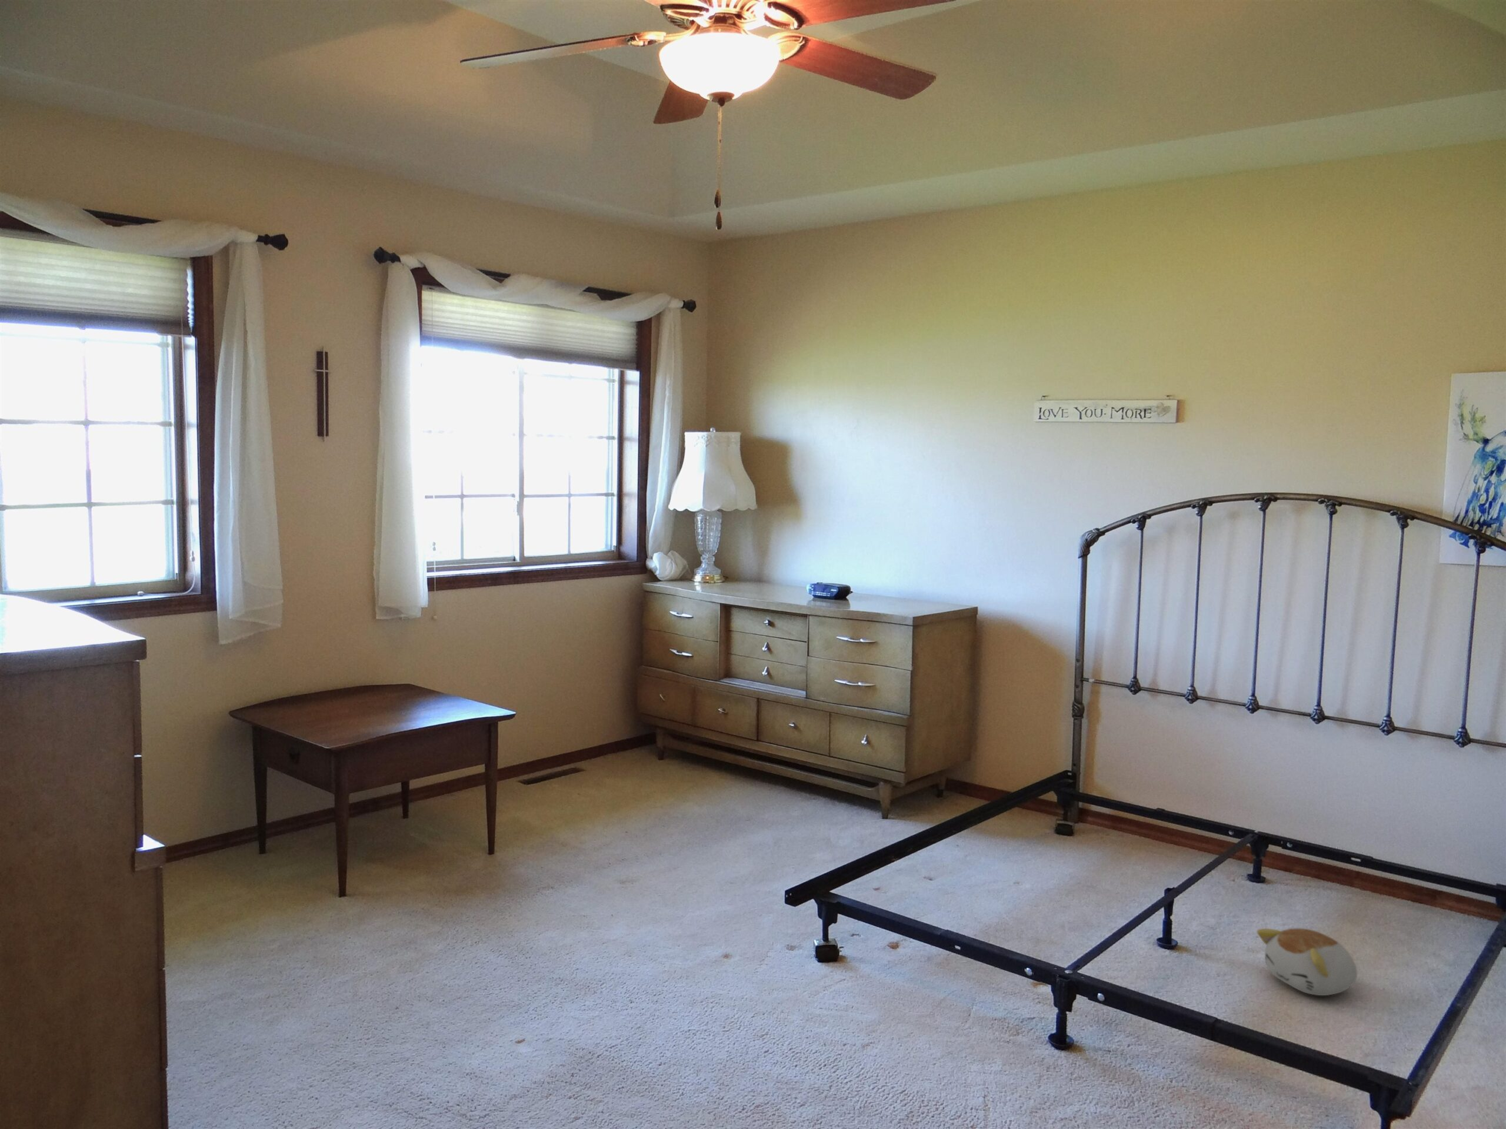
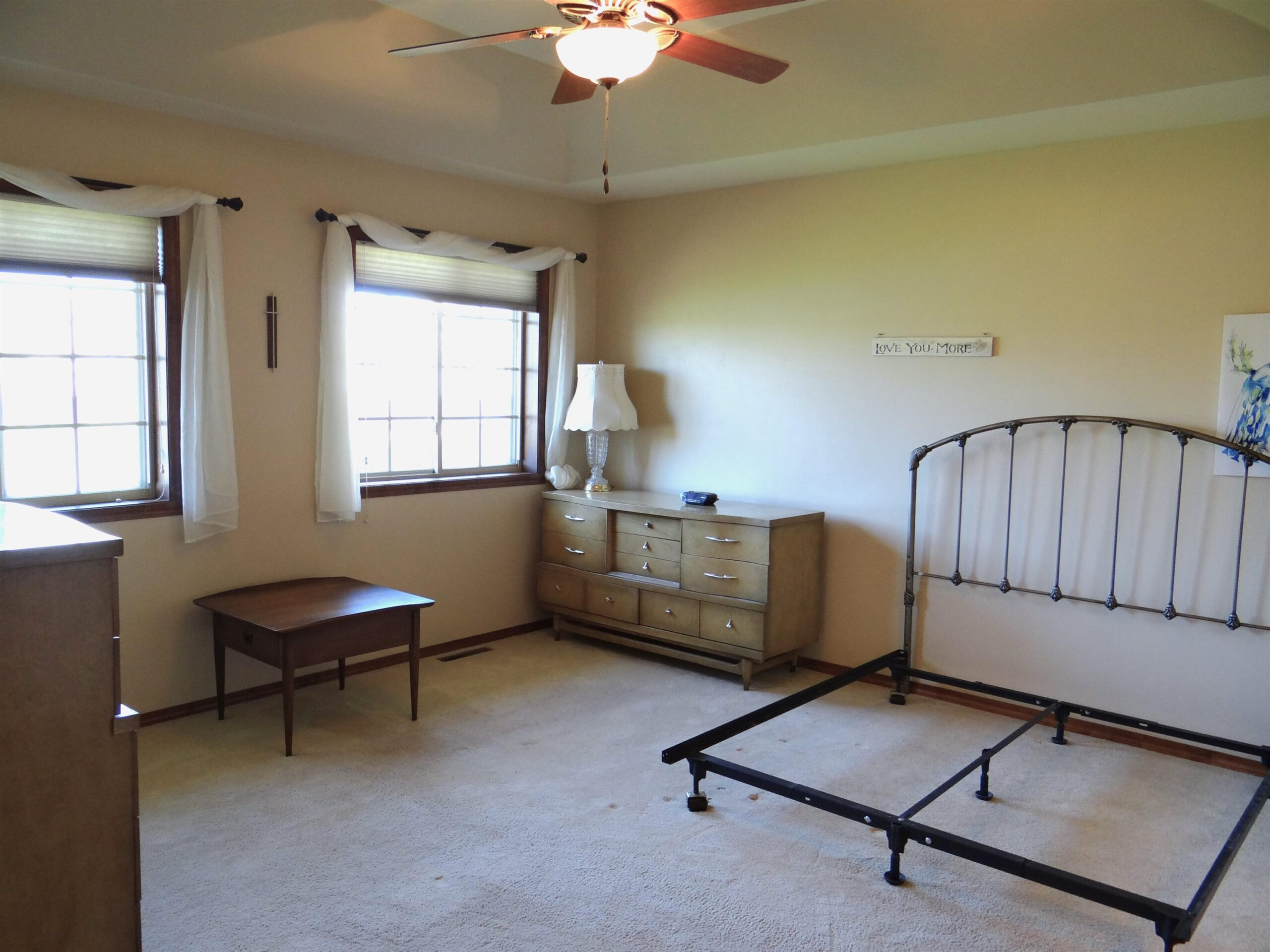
- plush toy [1256,927,1358,996]
